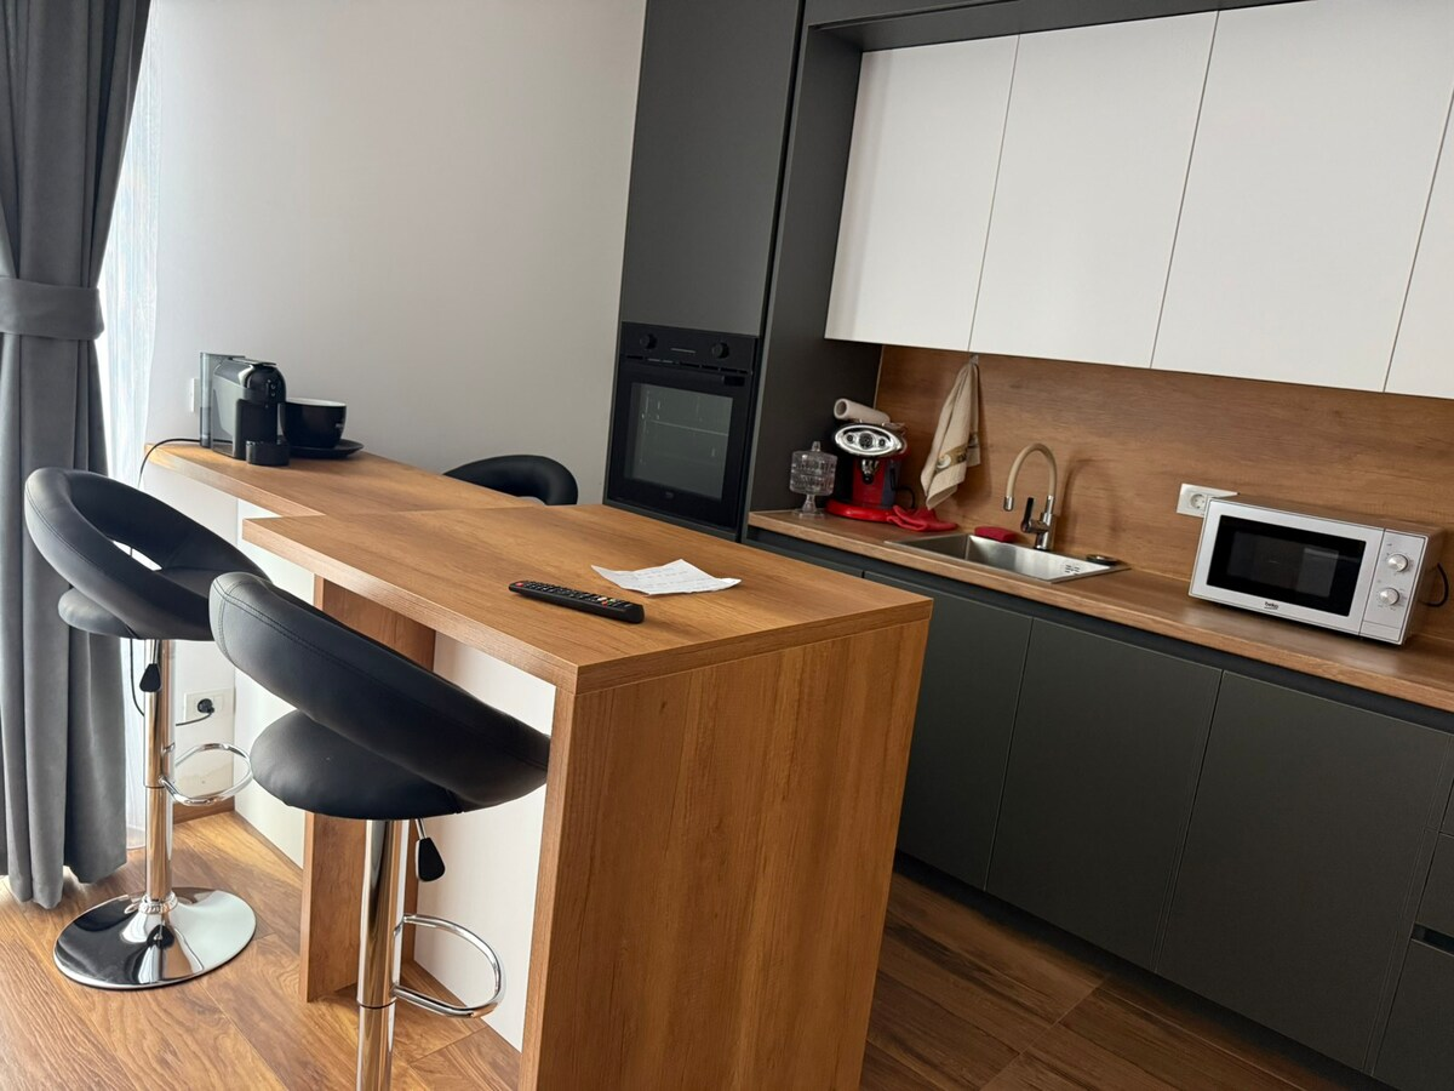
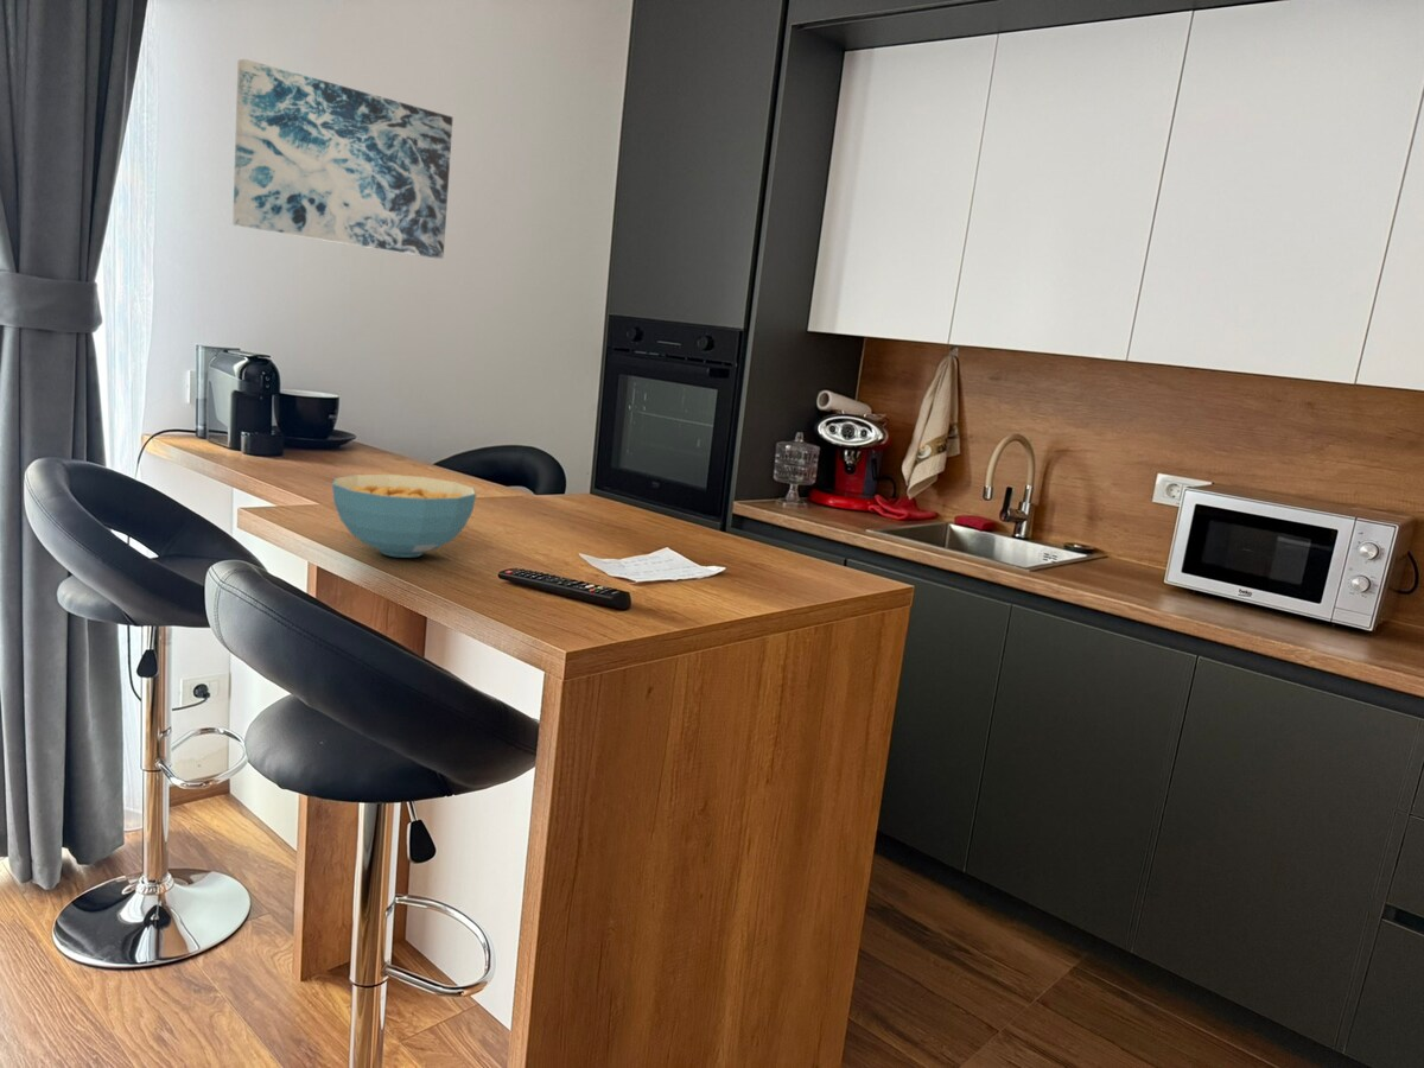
+ cereal bowl [331,473,477,559]
+ wall art [231,58,453,260]
